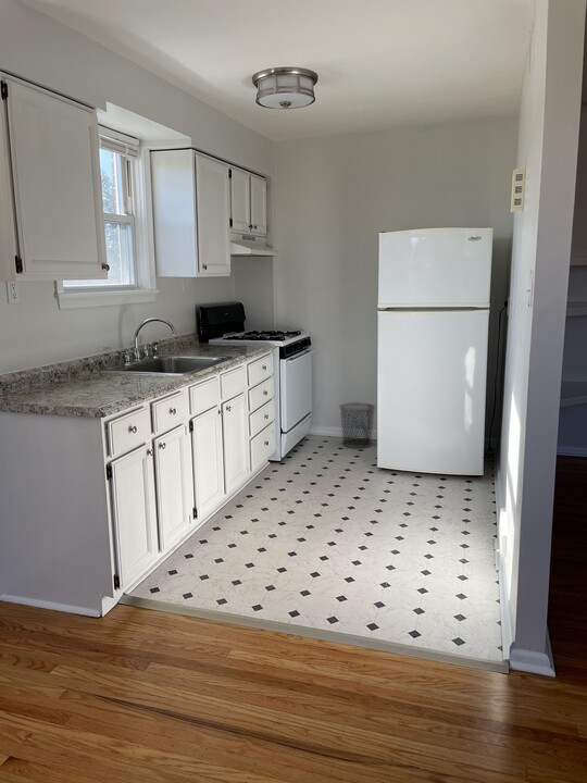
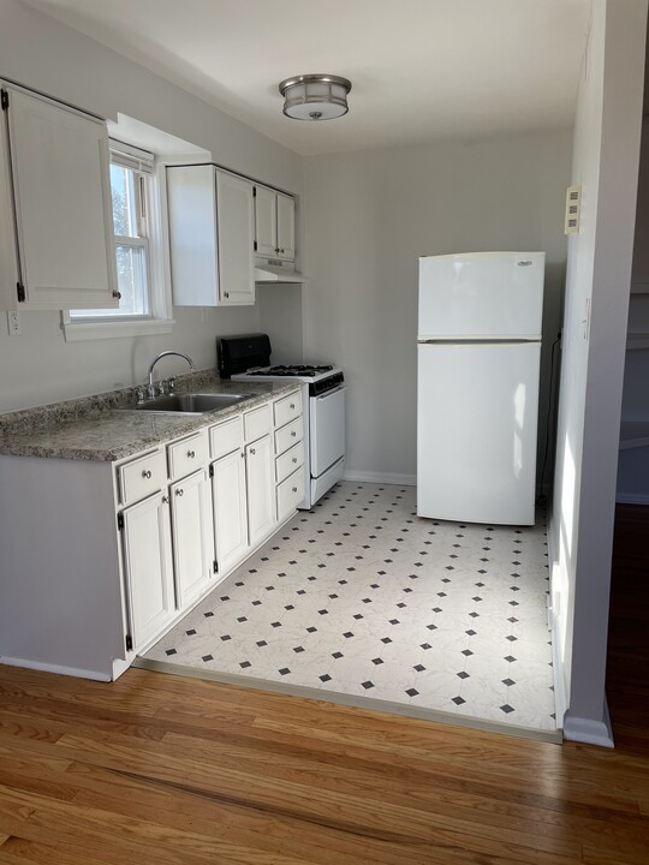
- trash can [338,401,377,449]
